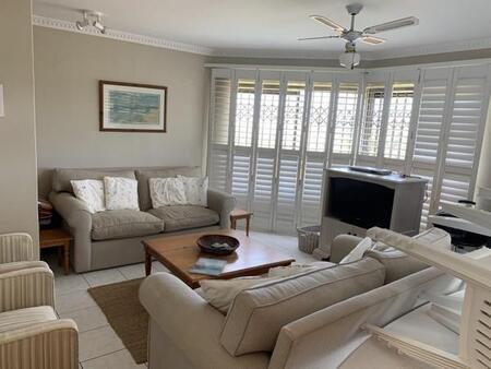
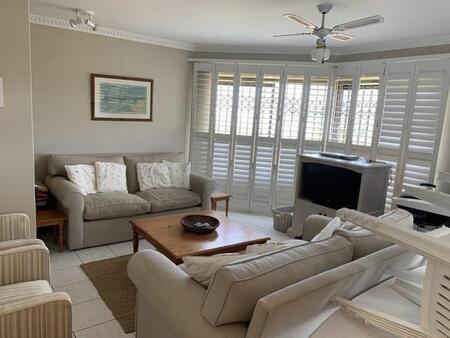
- magazine [188,257,228,277]
